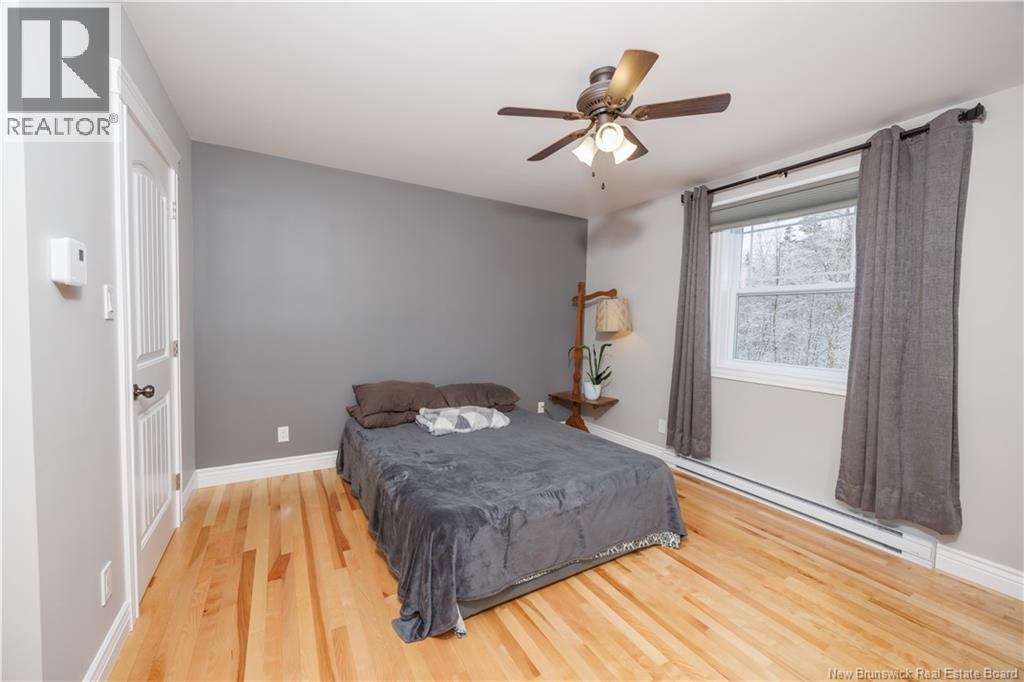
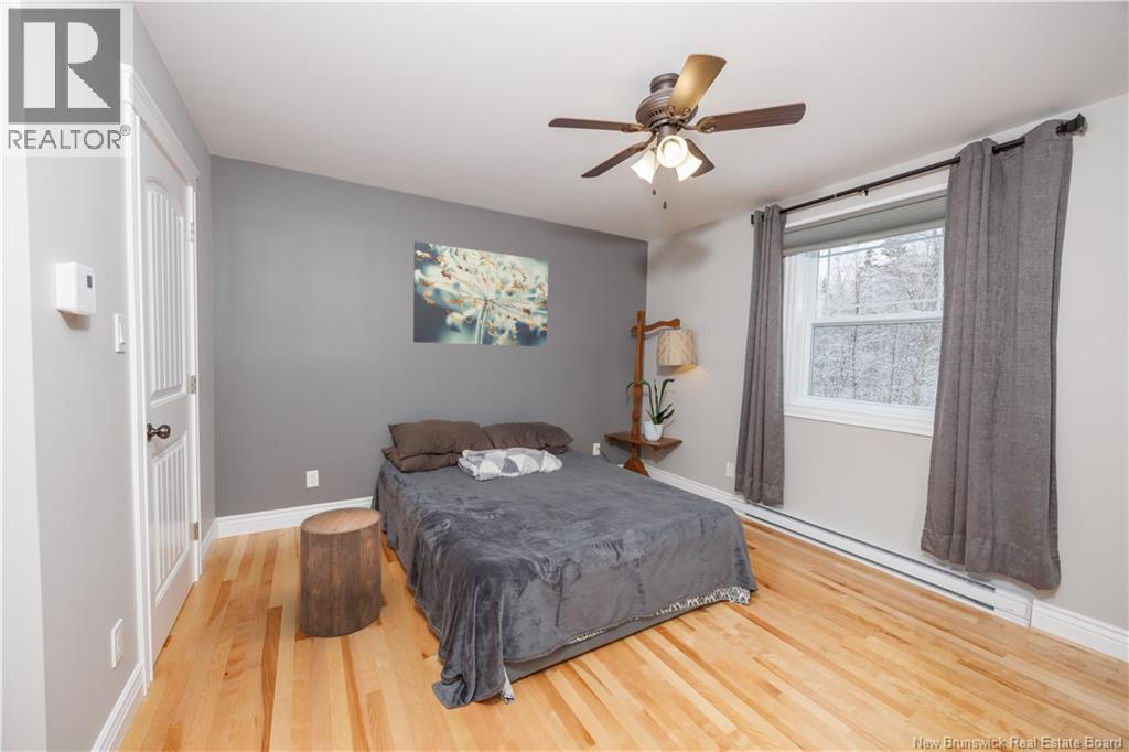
+ stool [299,506,383,638]
+ wall art [412,240,549,347]
